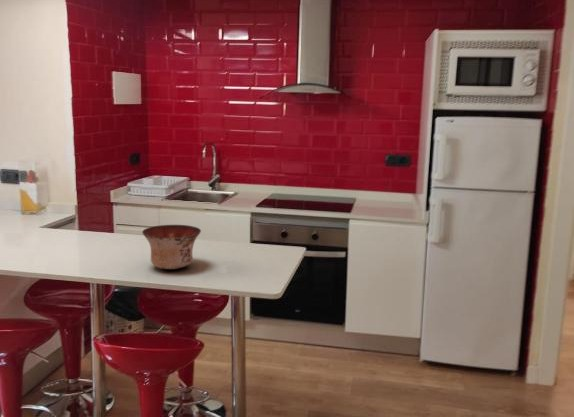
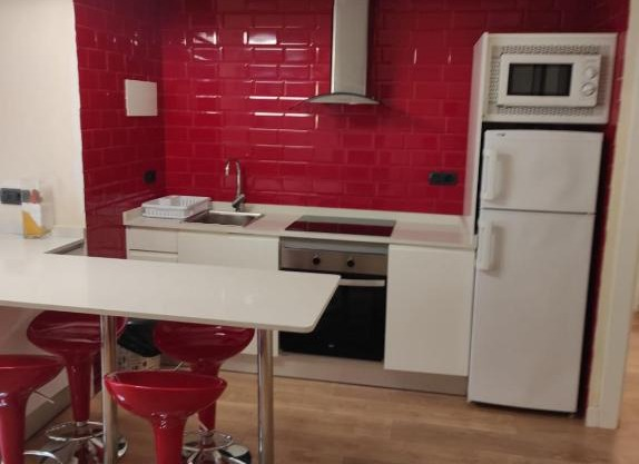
- bowl [141,224,202,270]
